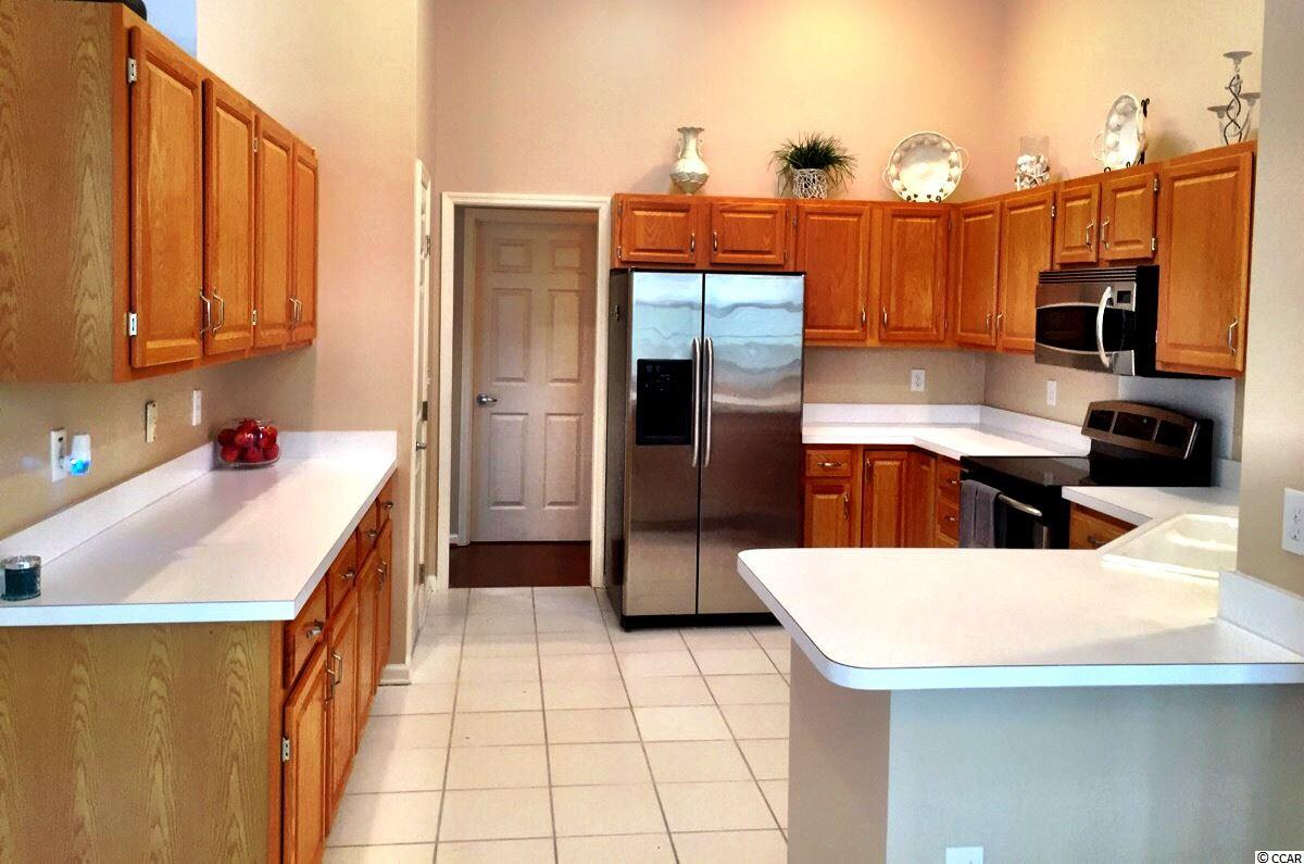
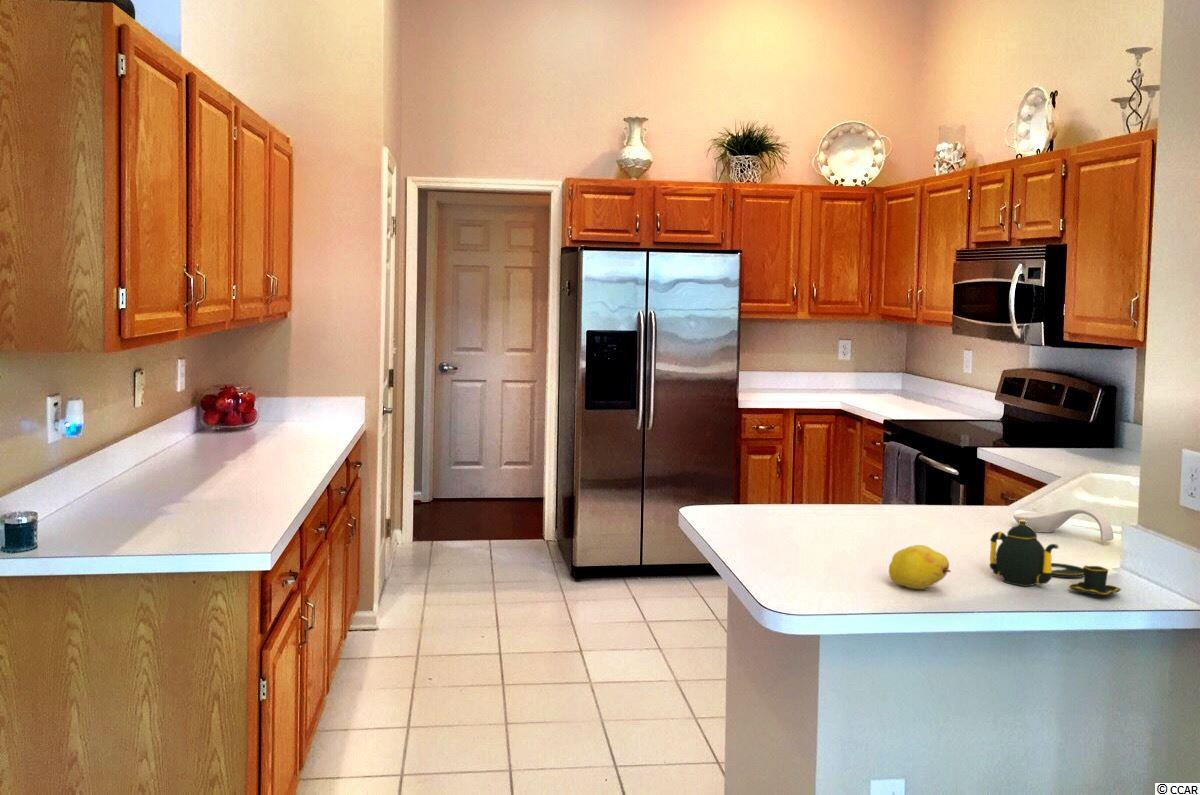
+ spoon rest [1012,506,1115,542]
+ fruit [888,544,952,590]
+ teapot [988,520,1122,597]
